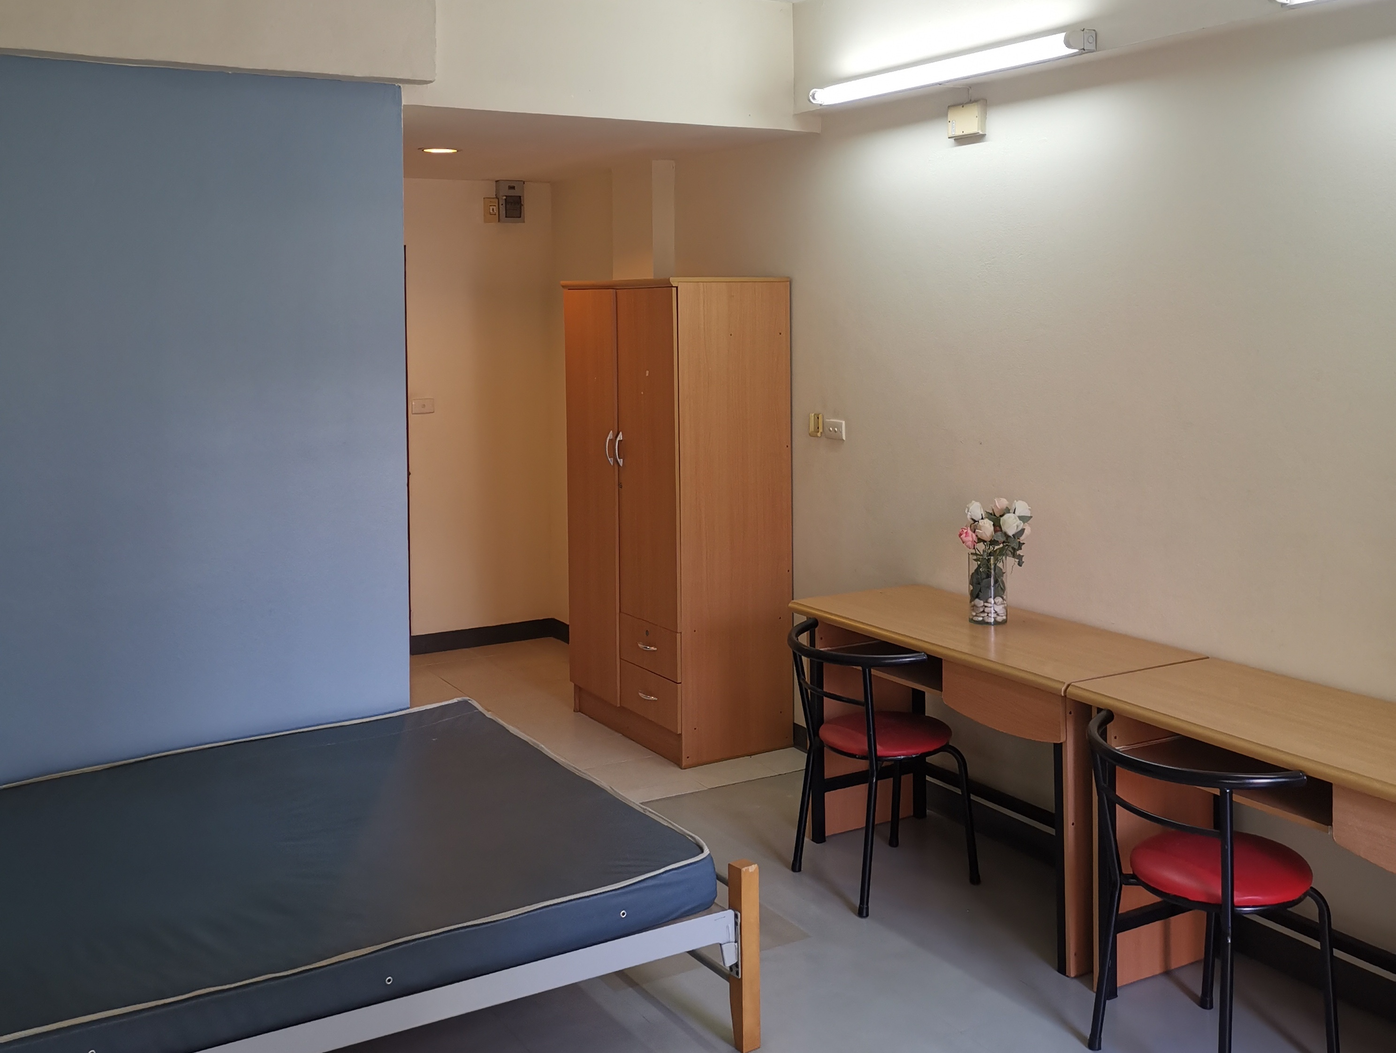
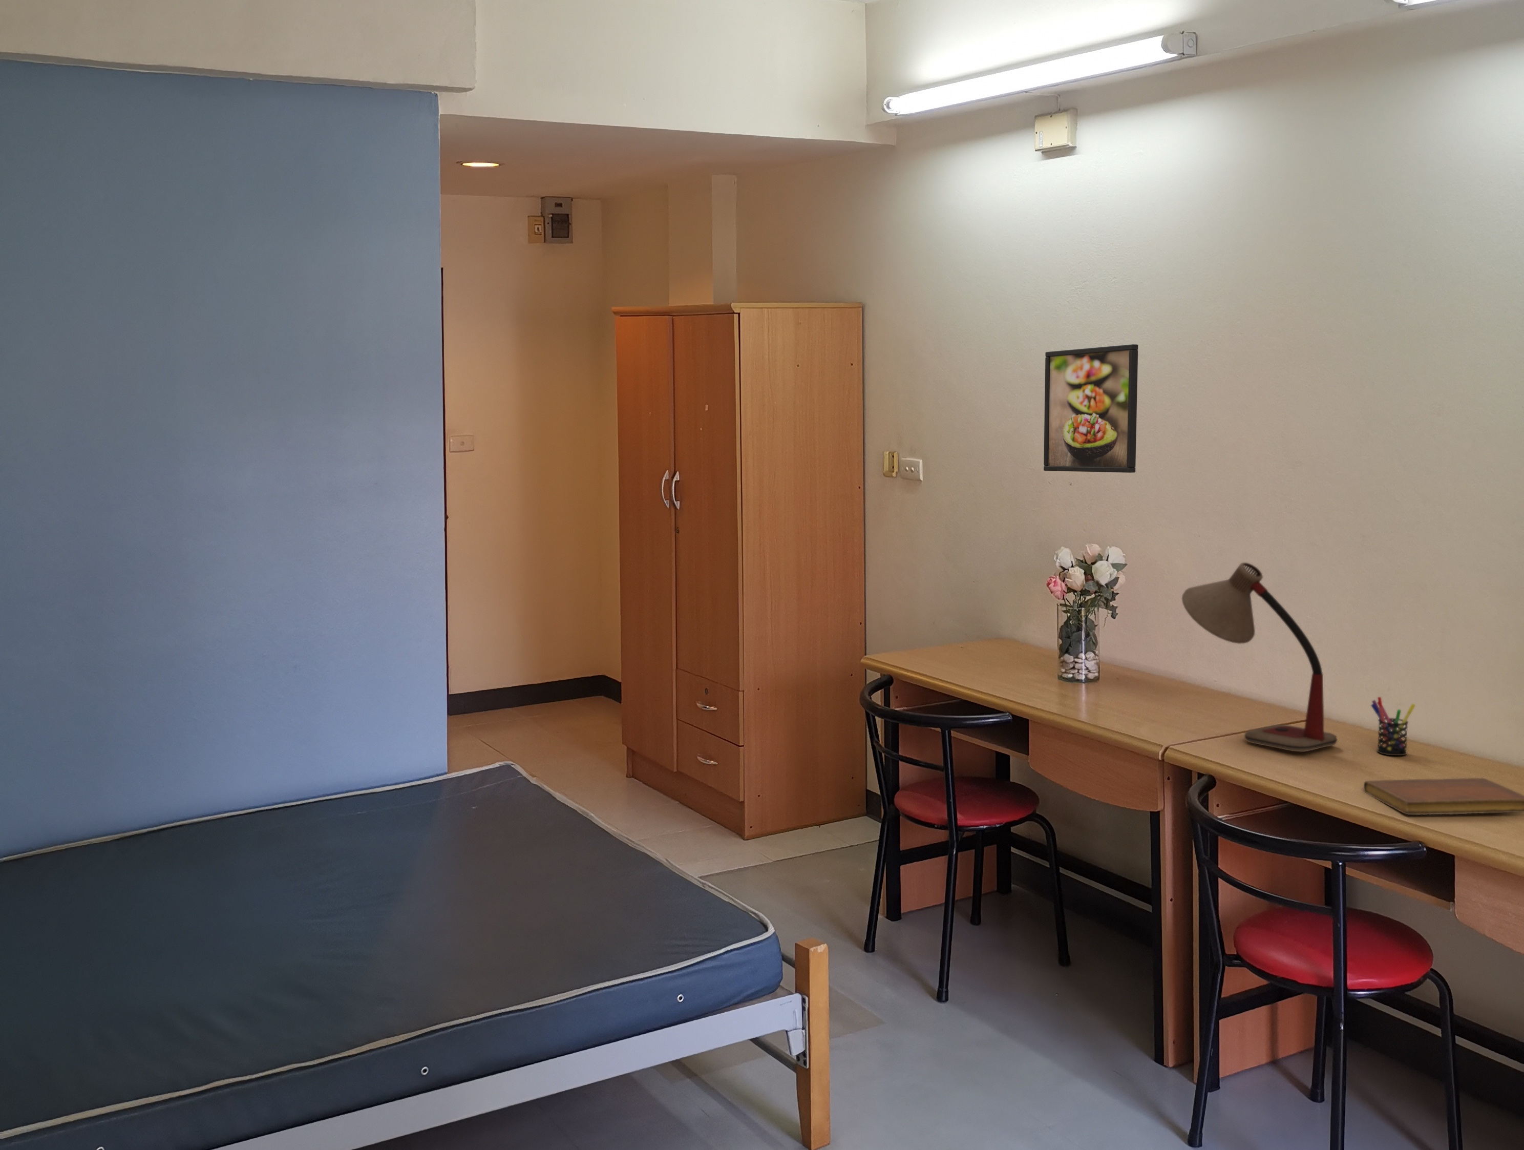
+ pen holder [1369,696,1417,756]
+ desk lamp [1181,562,1338,753]
+ notebook [1363,778,1524,815]
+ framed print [1043,344,1139,474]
